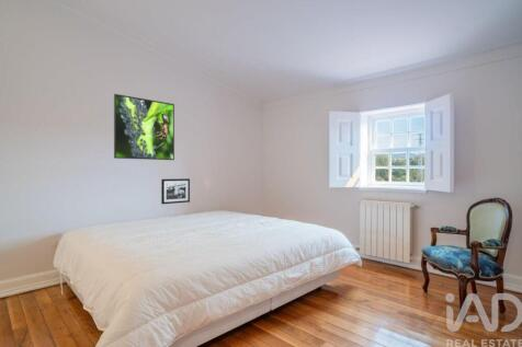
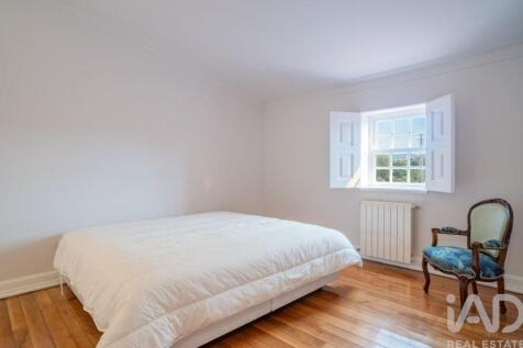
- picture frame [160,177,191,205]
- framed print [113,93,175,161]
